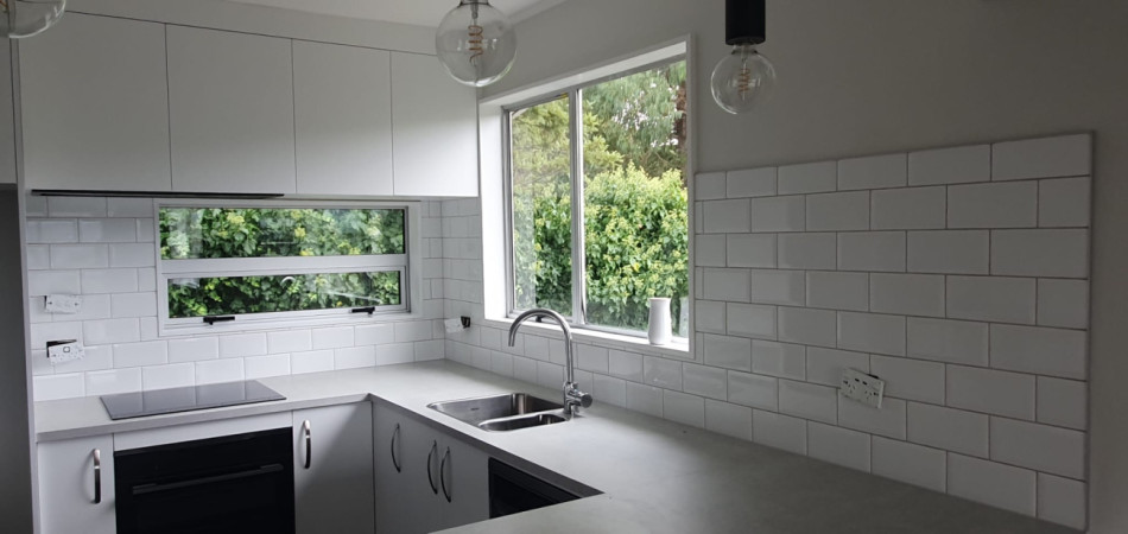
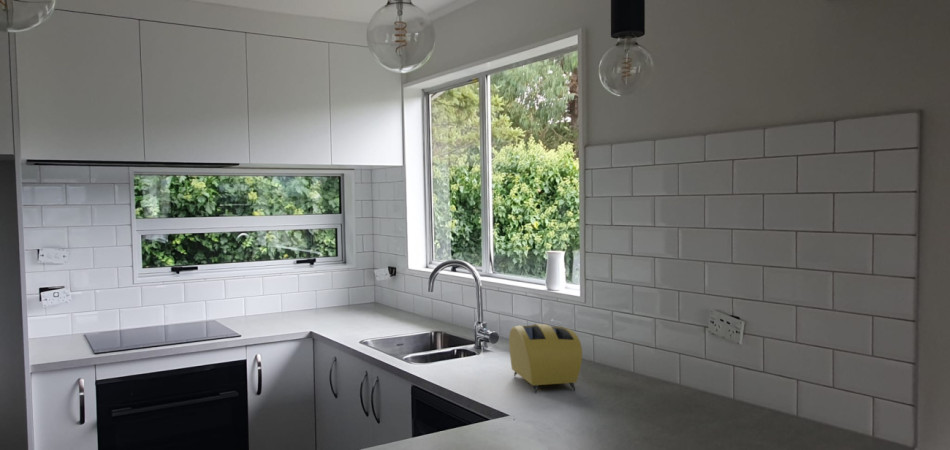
+ toaster [508,323,583,394]
